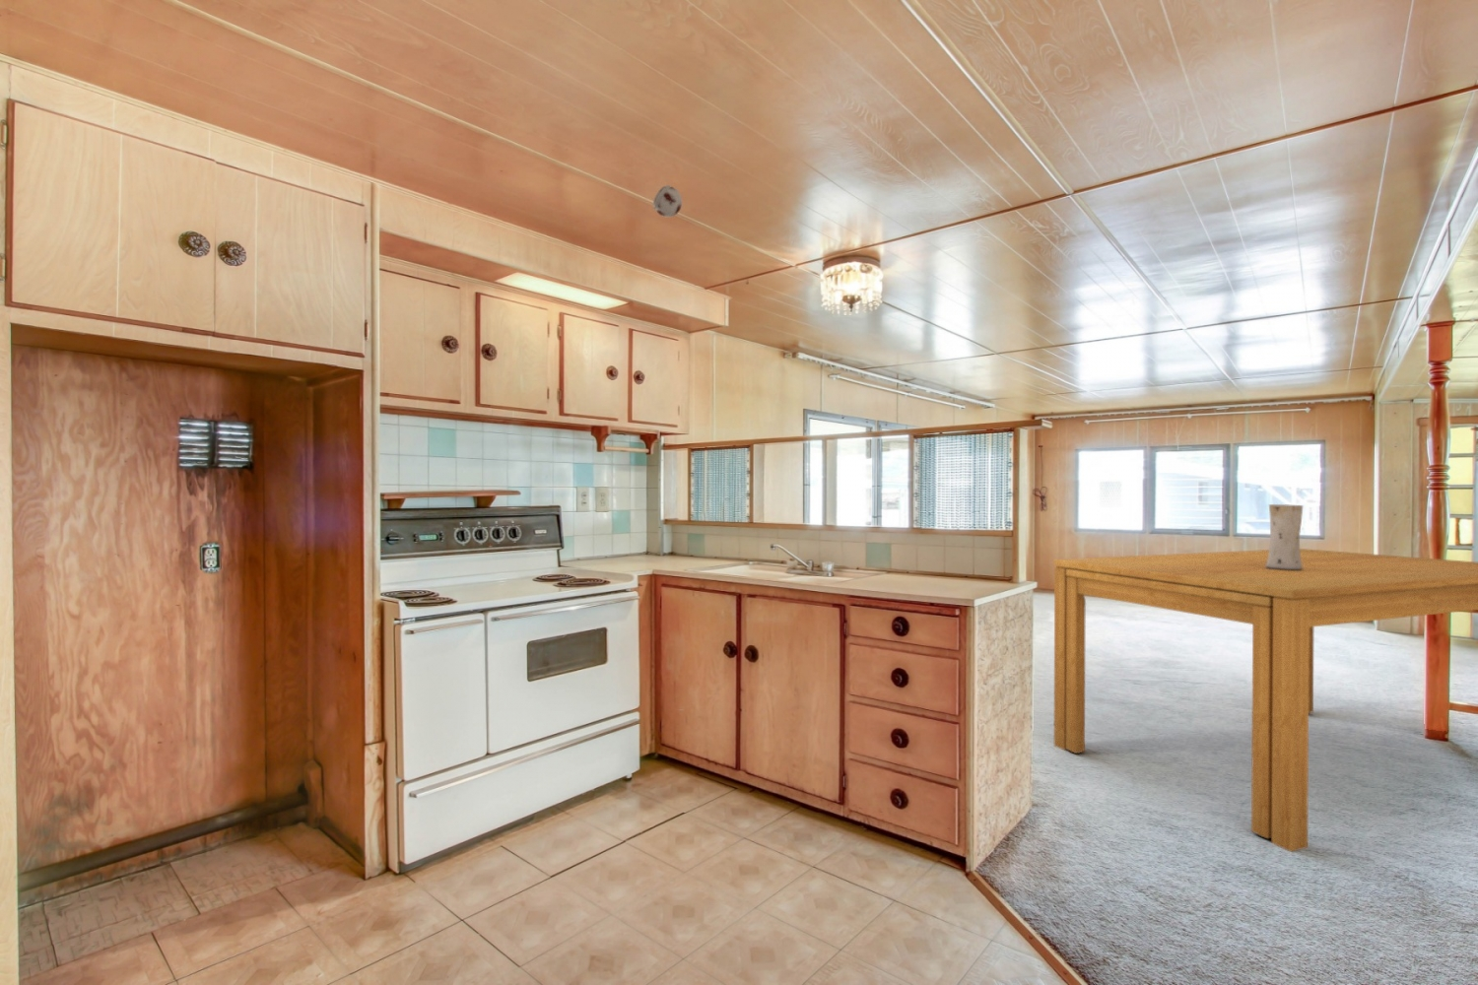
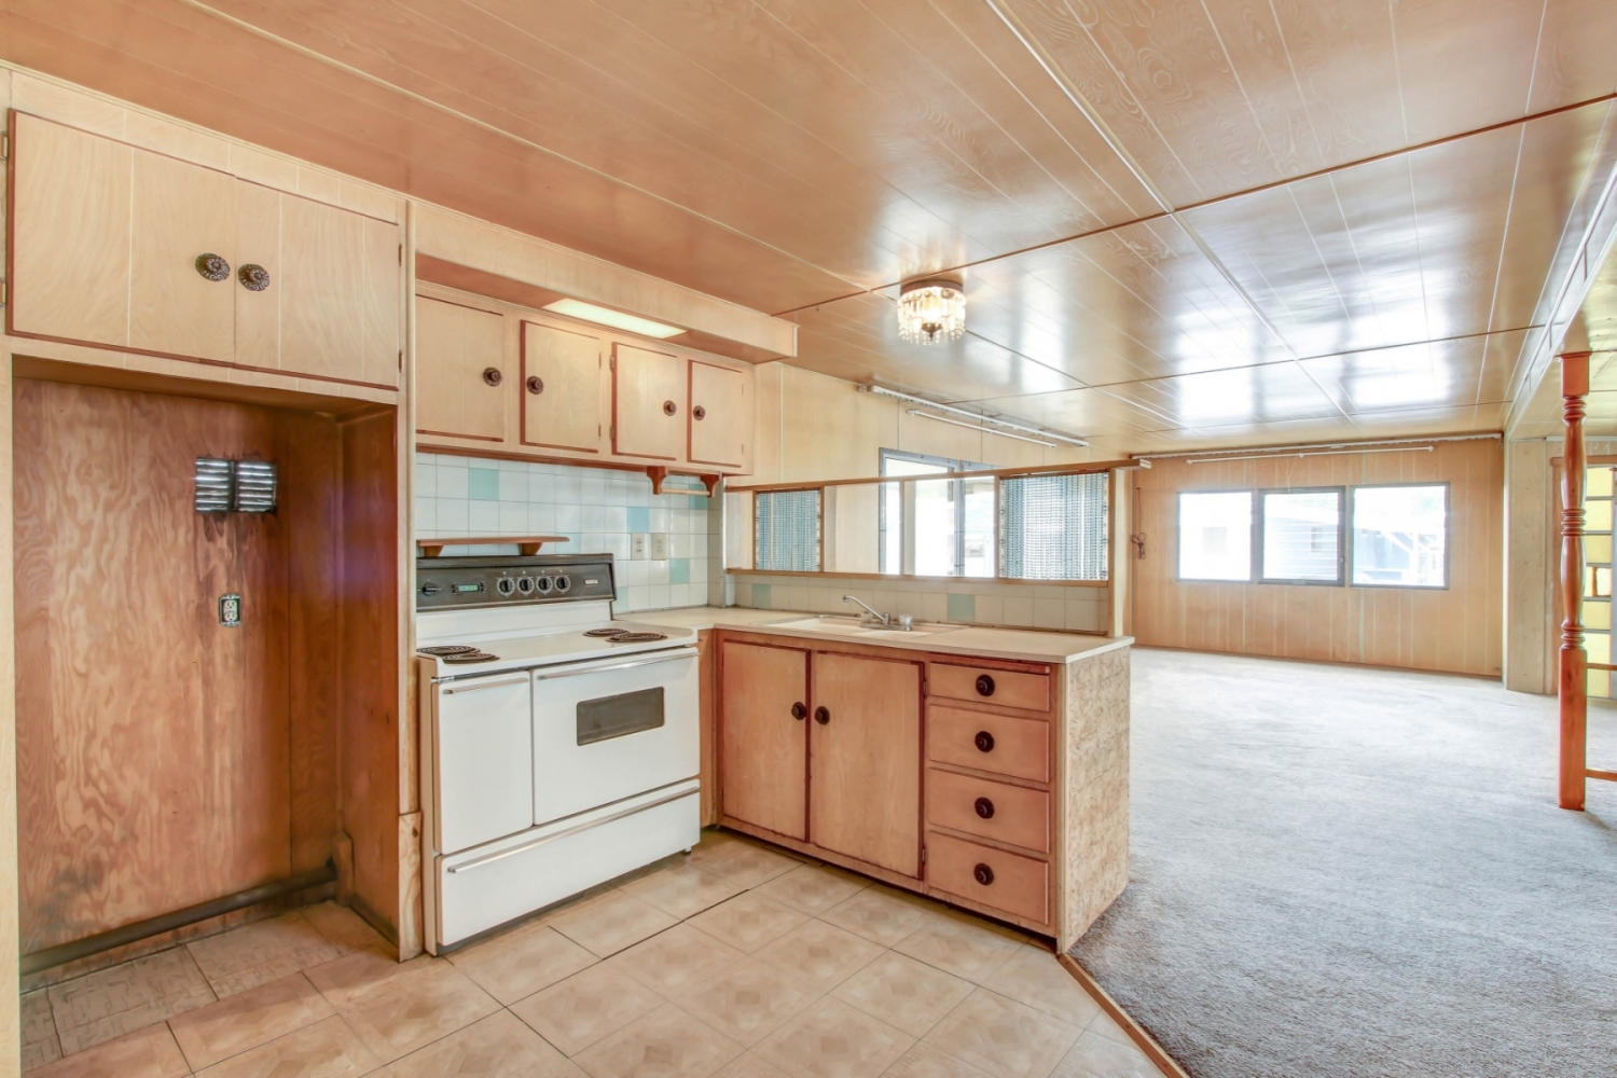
- smoke detector [652,185,683,219]
- dining table [1054,547,1478,853]
- vase [1265,503,1303,571]
